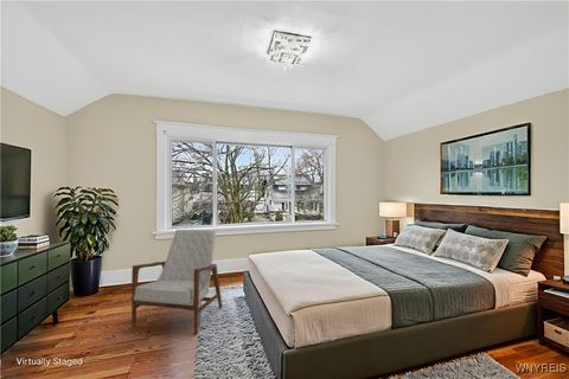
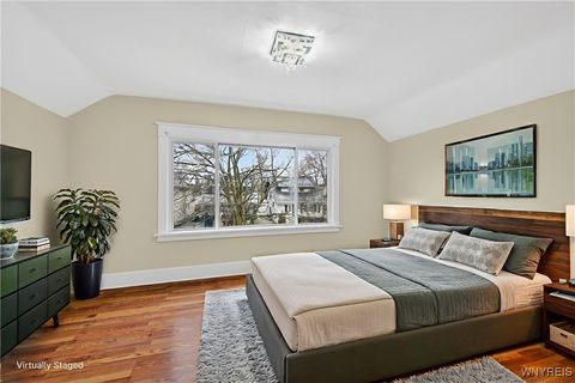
- armchair [130,229,223,335]
